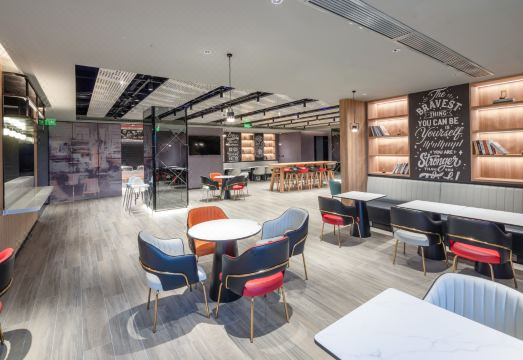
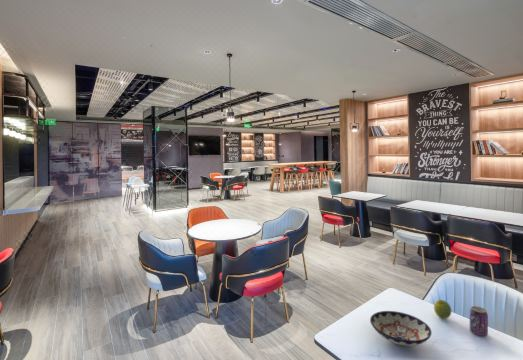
+ beverage can [469,305,489,337]
+ fruit [433,299,452,320]
+ bowl [369,310,433,347]
